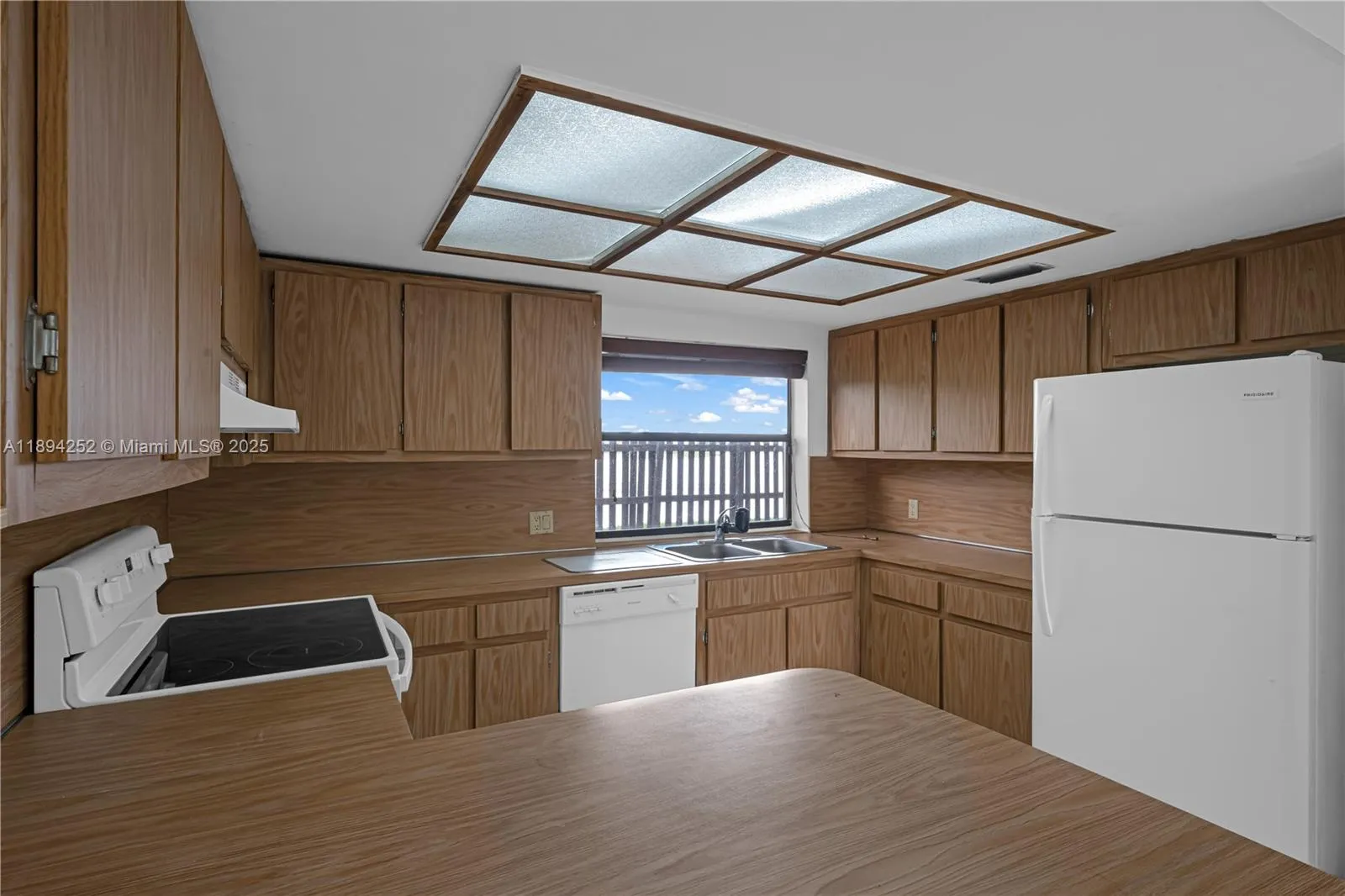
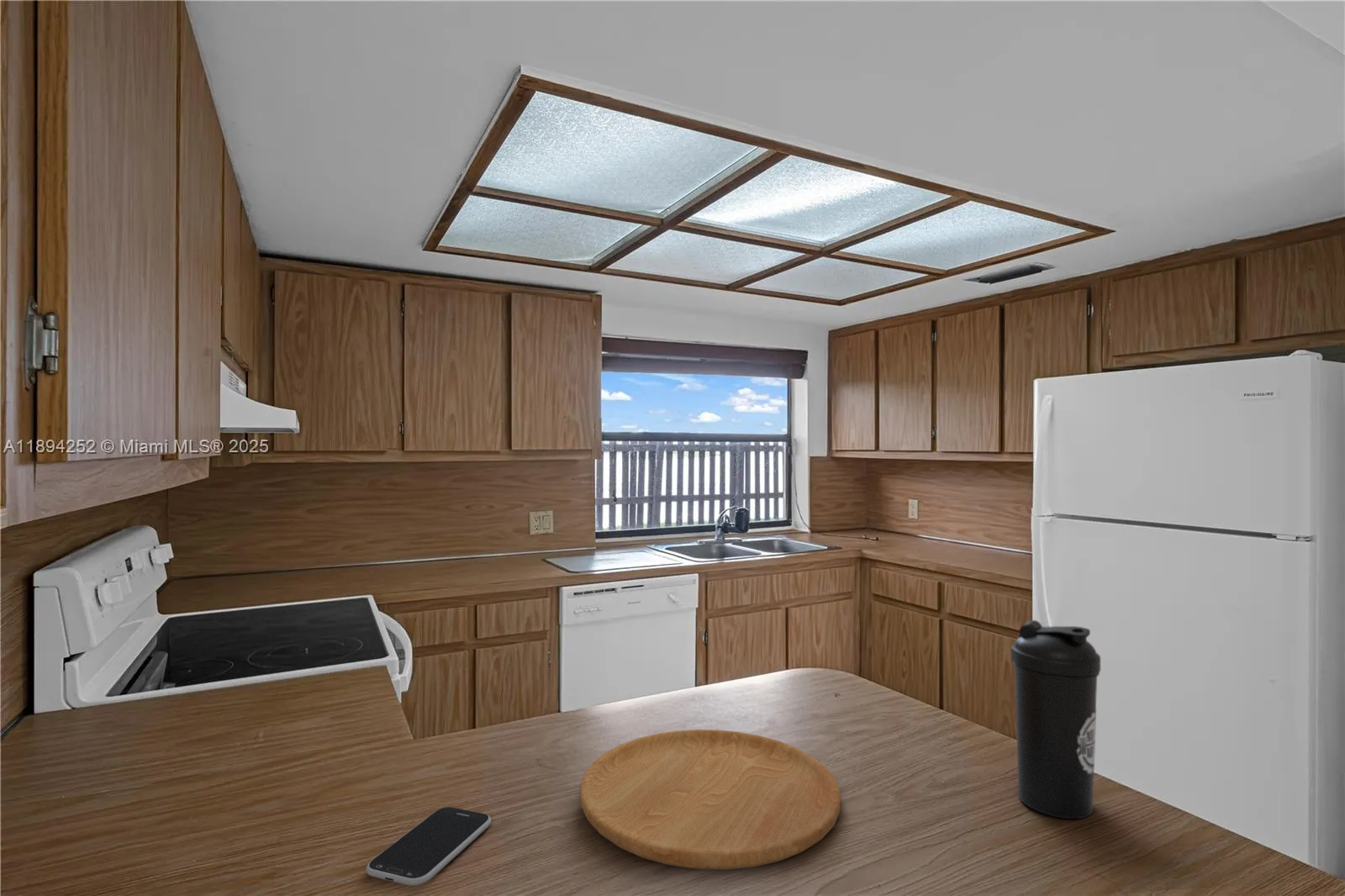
+ smartphone [366,806,492,887]
+ cutting board [579,729,841,871]
+ water bottle [1010,619,1101,820]
